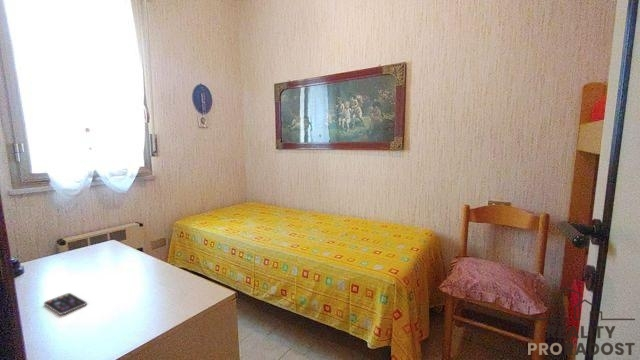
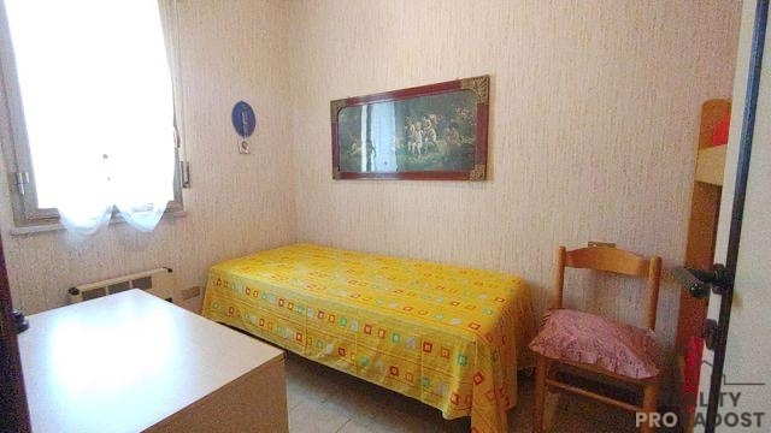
- smartphone [43,292,88,316]
